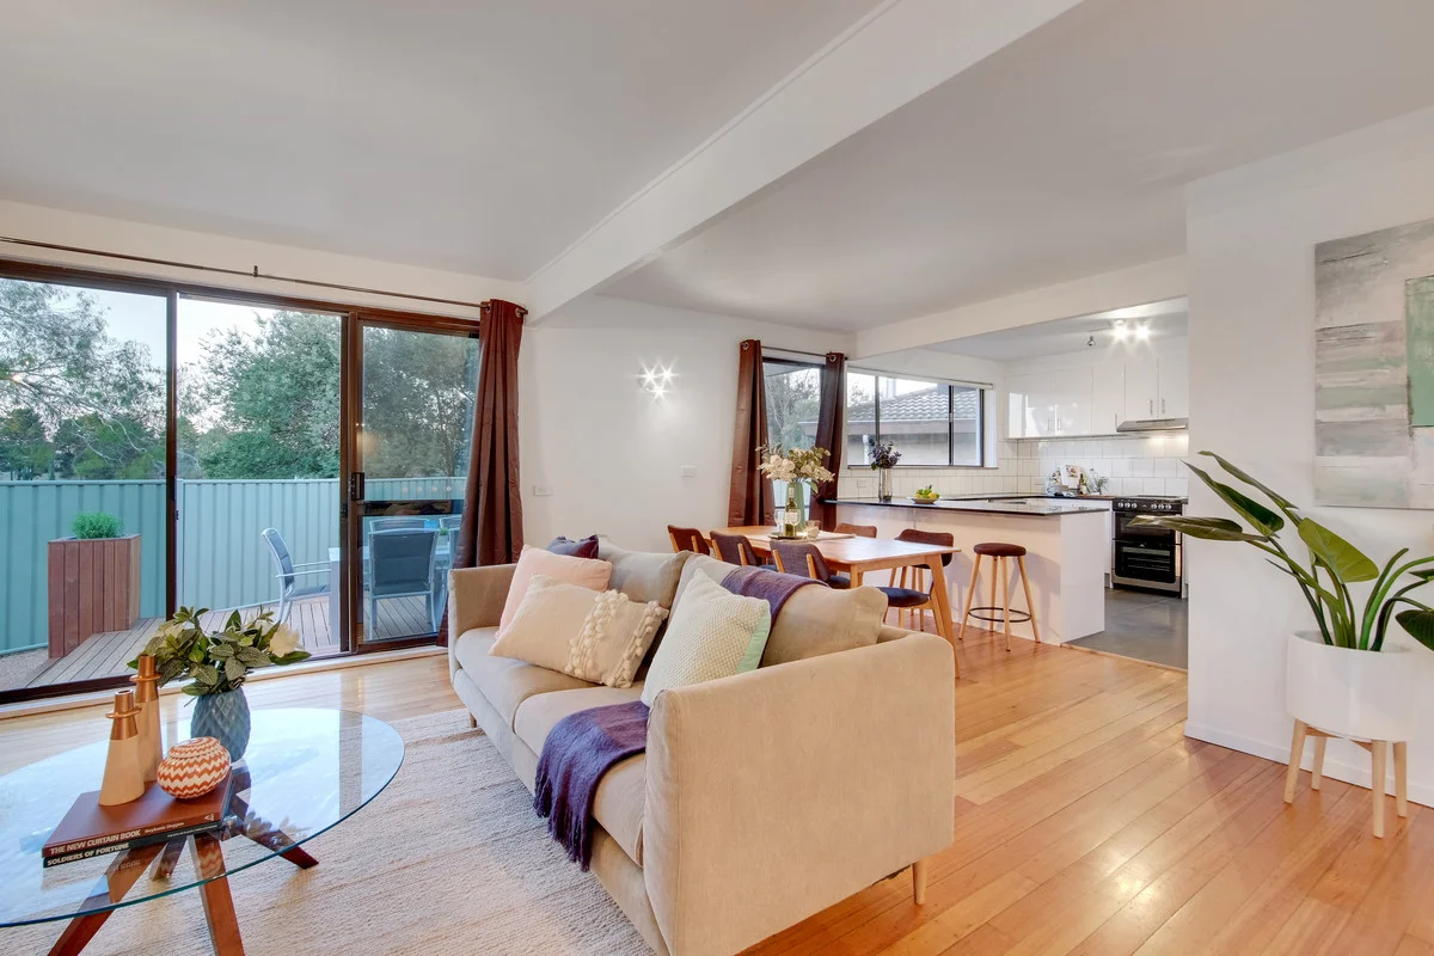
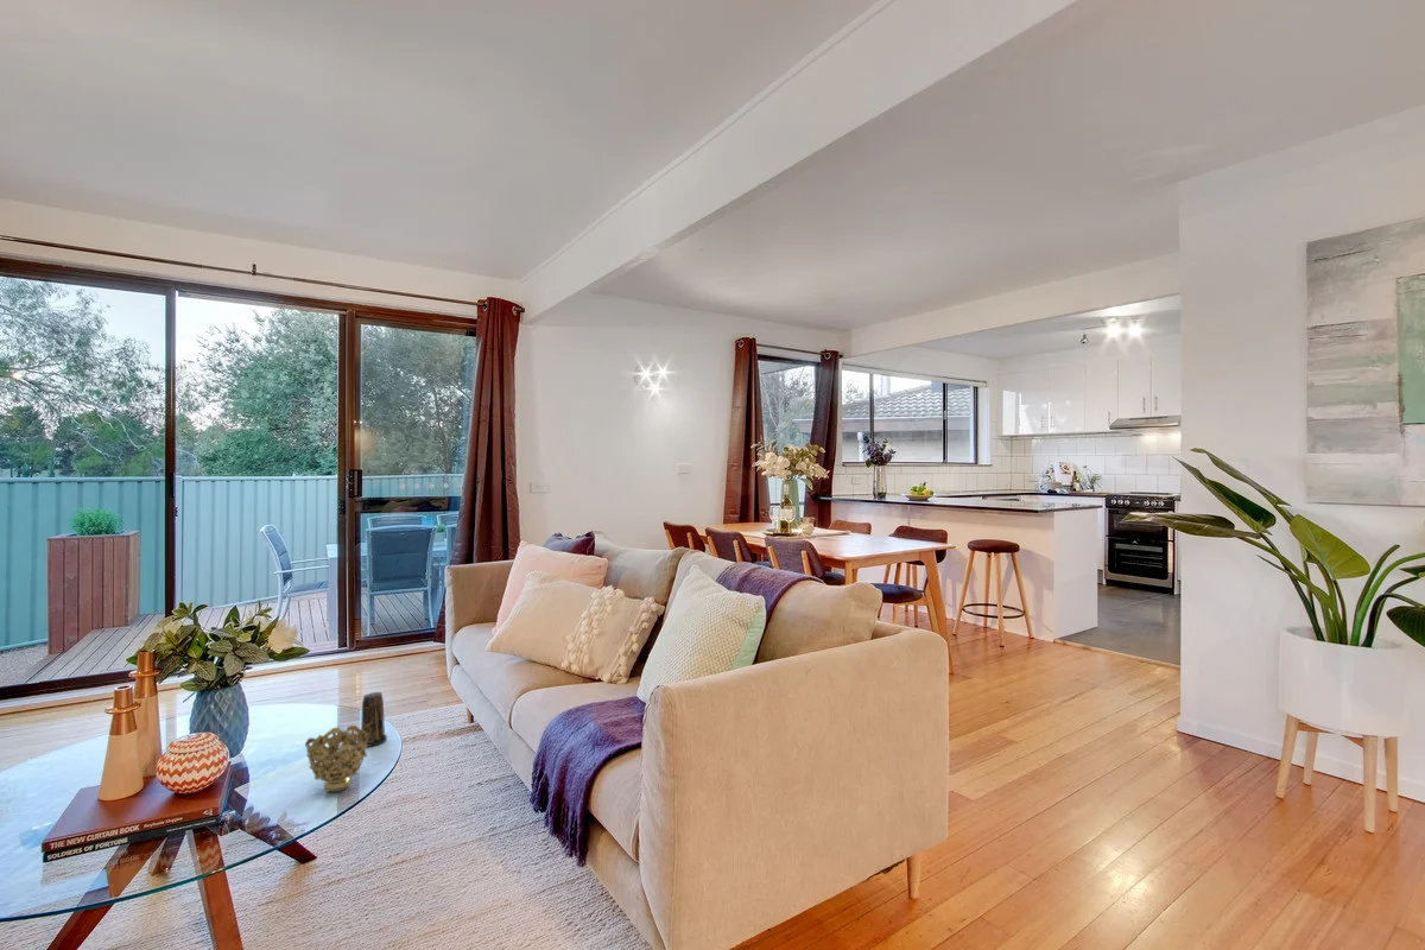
+ candle [356,691,388,748]
+ decorative bowl [304,724,369,793]
